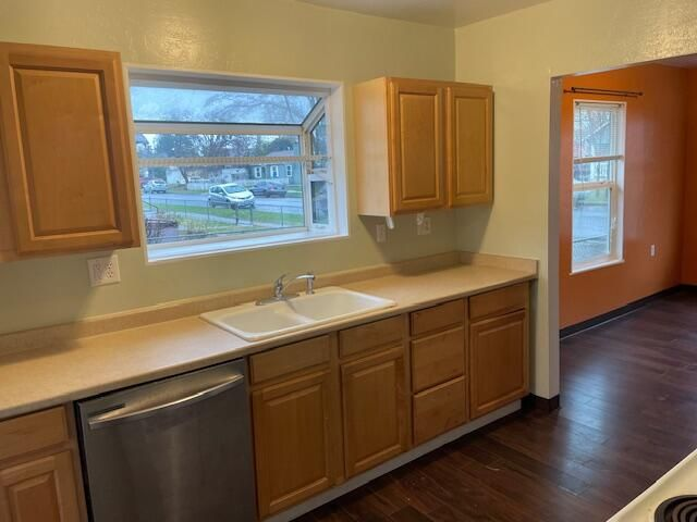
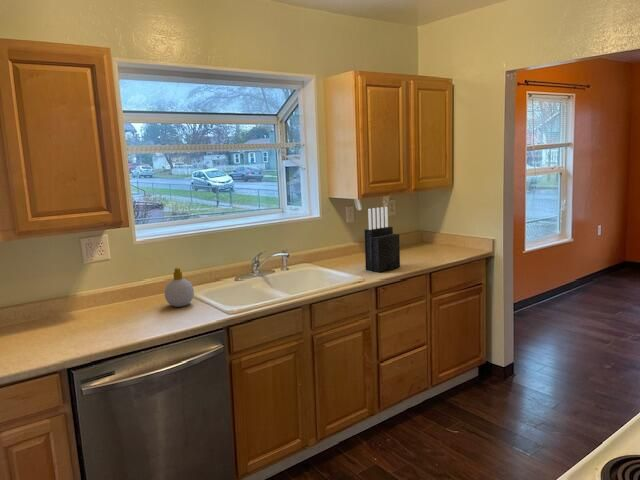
+ knife block [363,206,401,273]
+ soap bottle [164,267,195,308]
